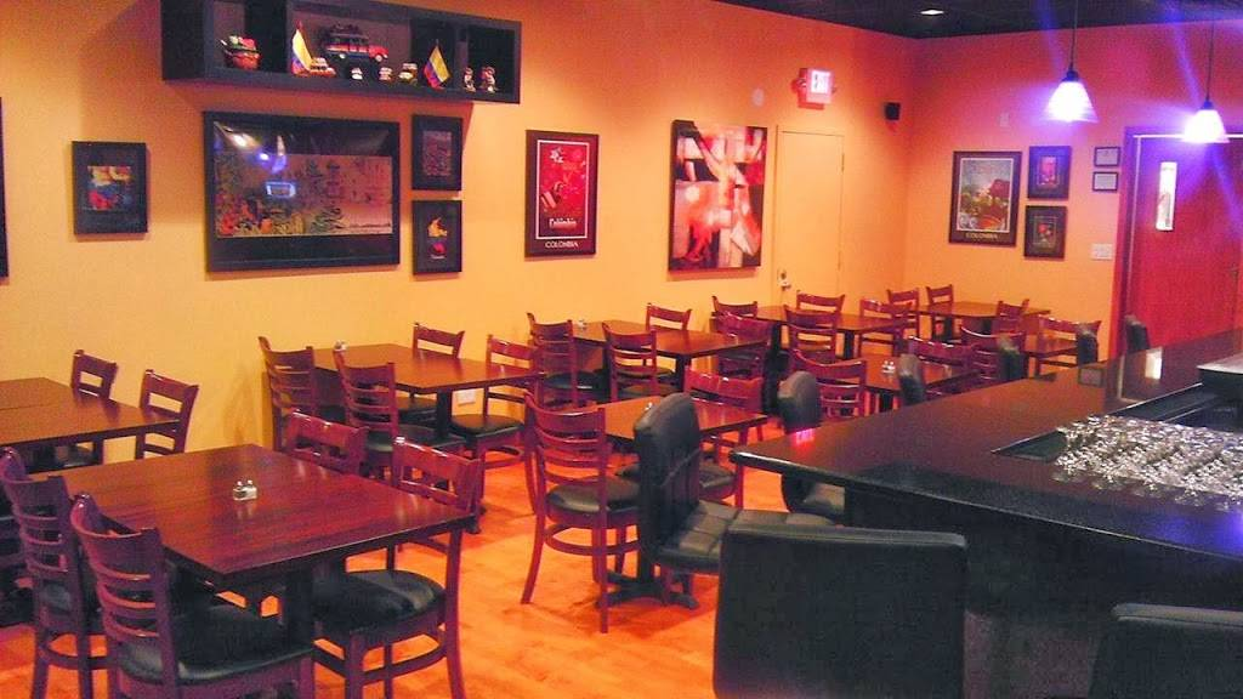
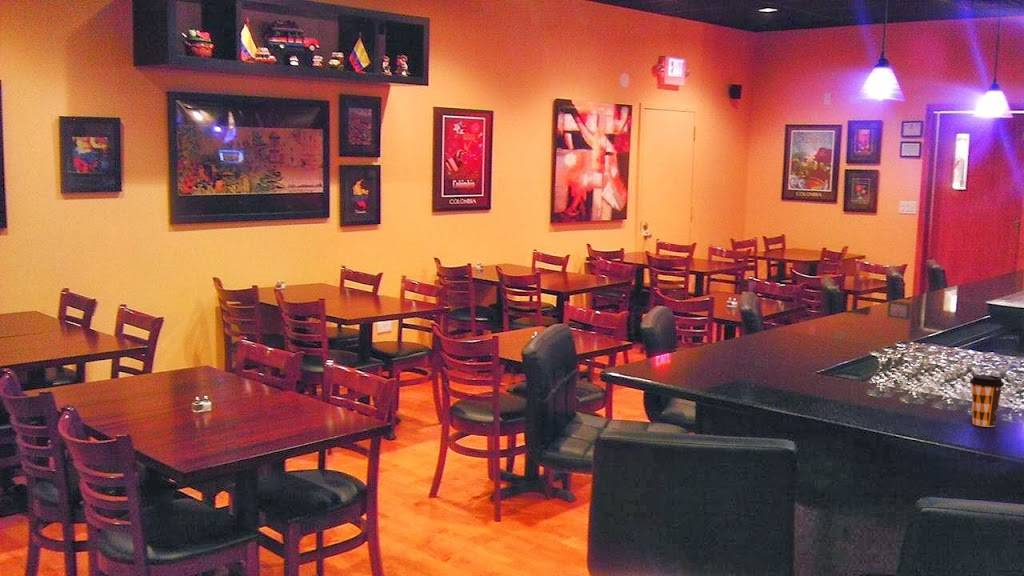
+ coffee cup [969,374,1005,428]
